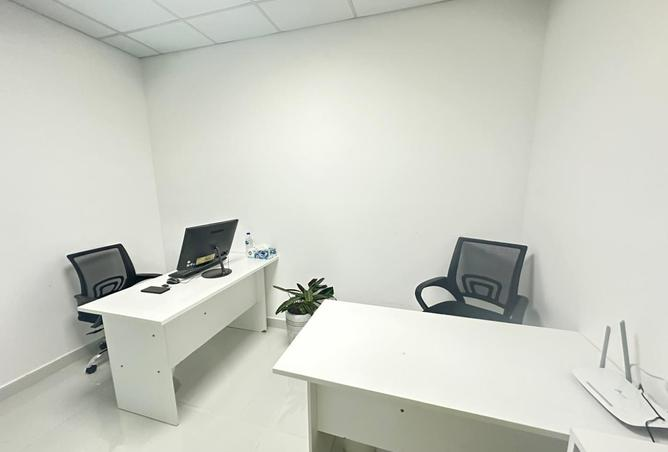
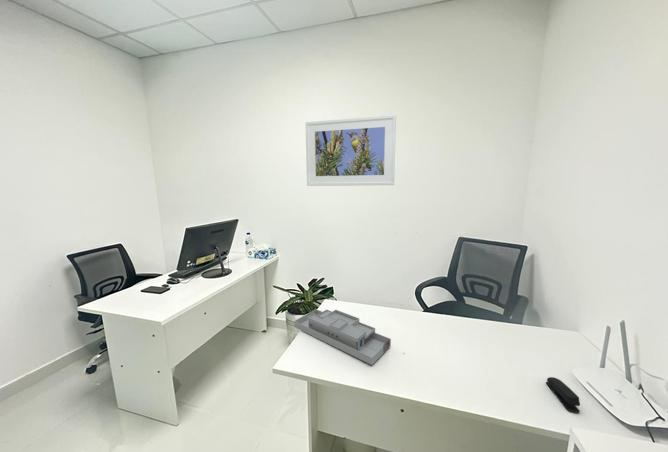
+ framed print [305,114,397,187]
+ stapler [545,376,581,414]
+ desk organizer [293,308,392,366]
